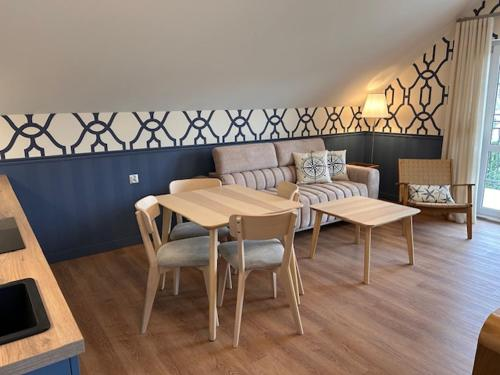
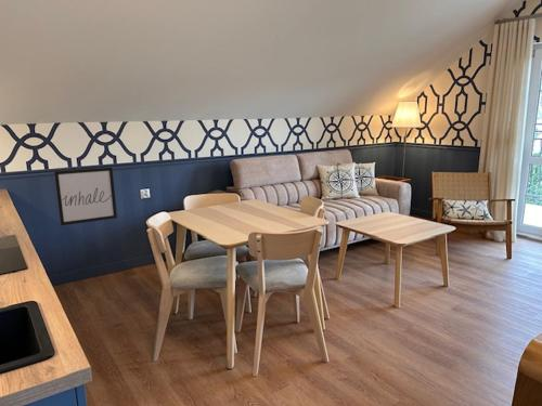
+ wall art [53,167,118,226]
